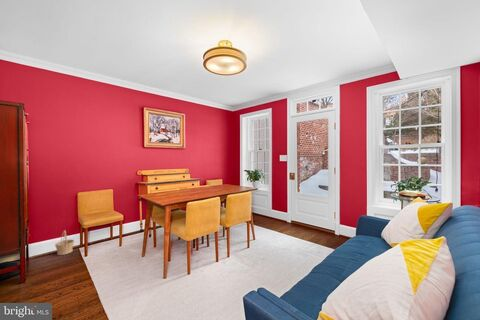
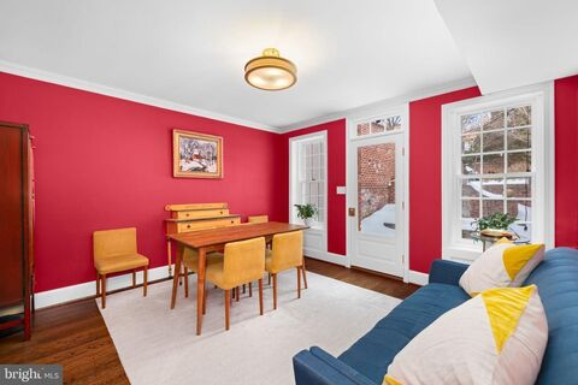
- basket [54,229,75,256]
